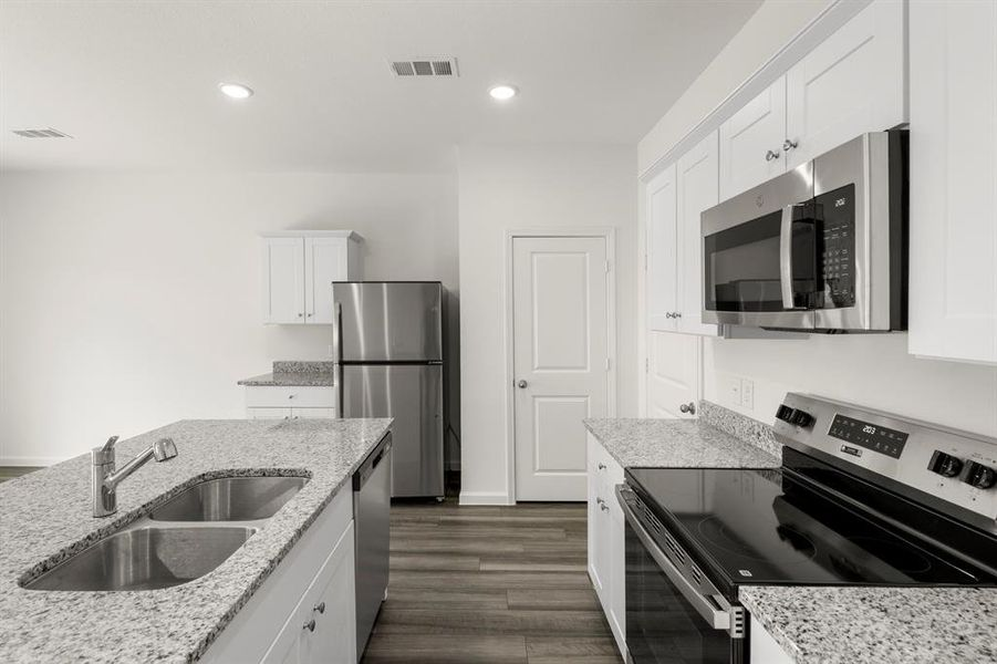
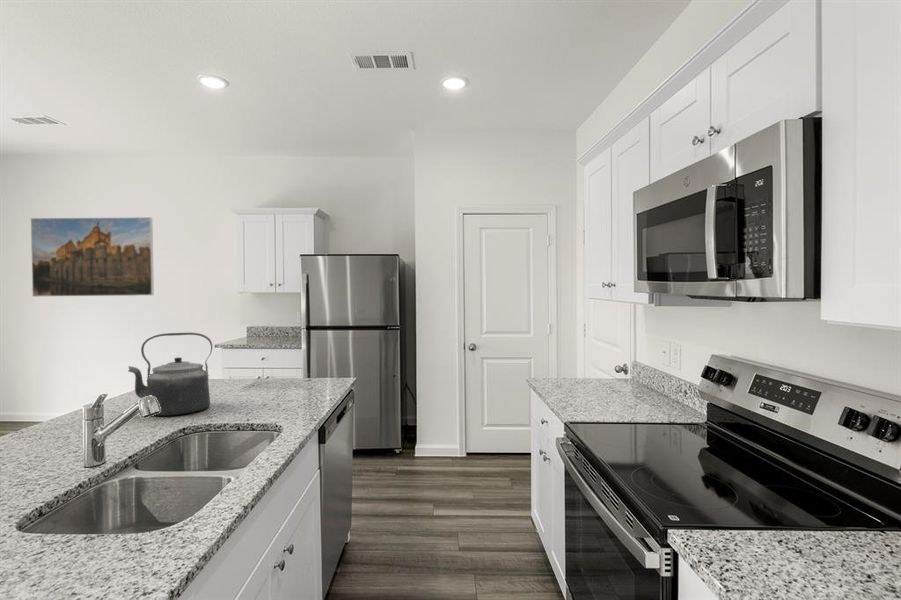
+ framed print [30,216,155,298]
+ kettle [127,332,213,417]
